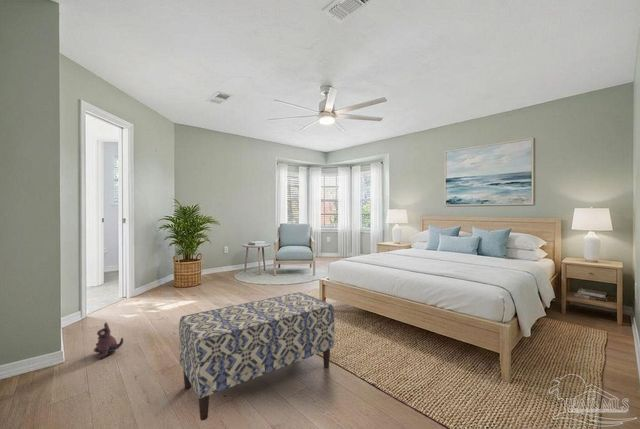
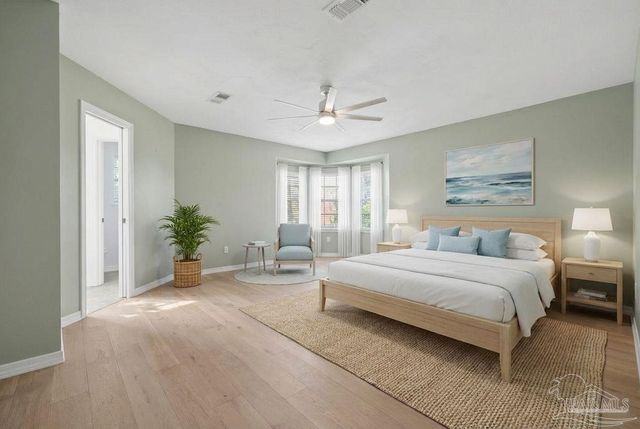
- plush toy [93,321,125,360]
- bench [178,291,335,421]
